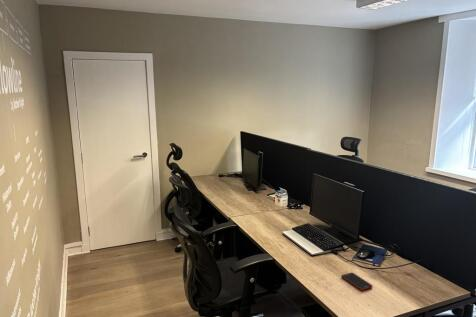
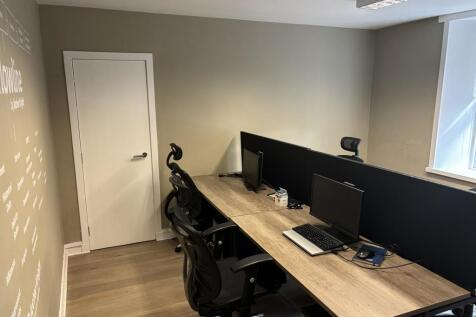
- cell phone [340,272,374,292]
